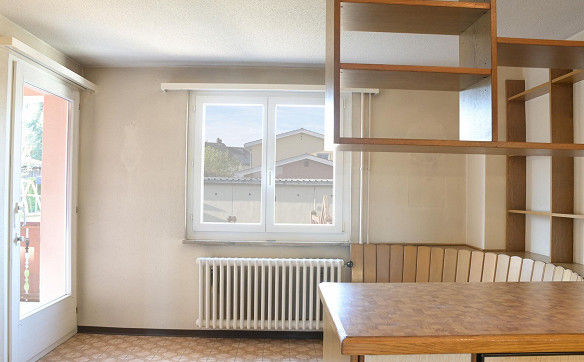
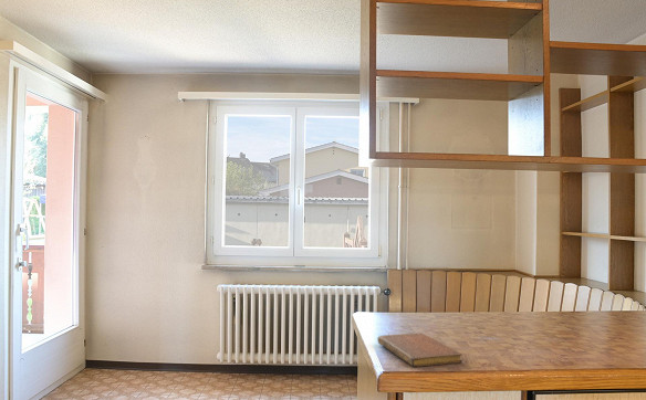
+ notebook [377,333,463,368]
